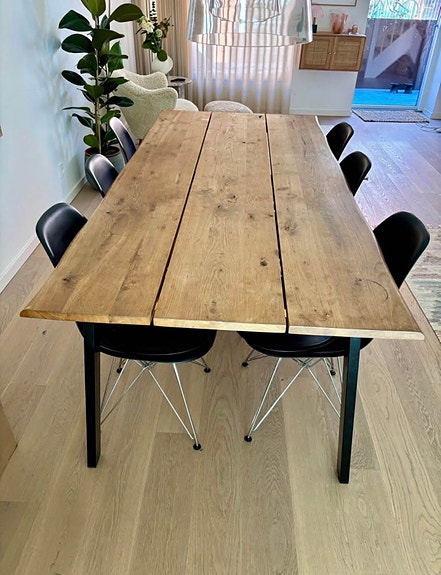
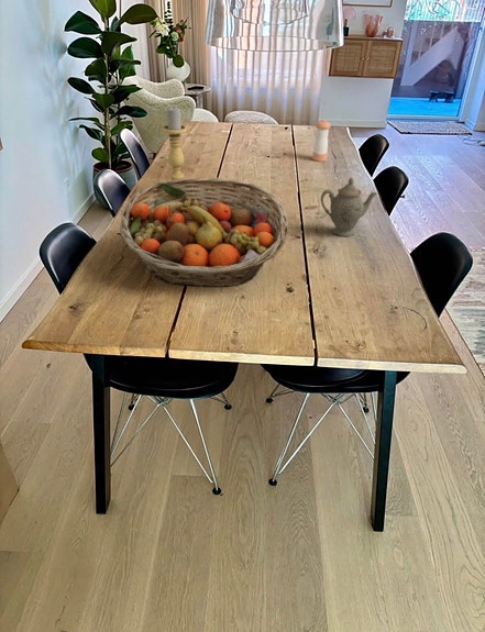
+ candle holder [162,106,188,180]
+ chinaware [320,176,378,237]
+ fruit basket [119,177,289,288]
+ pepper shaker [311,119,332,163]
